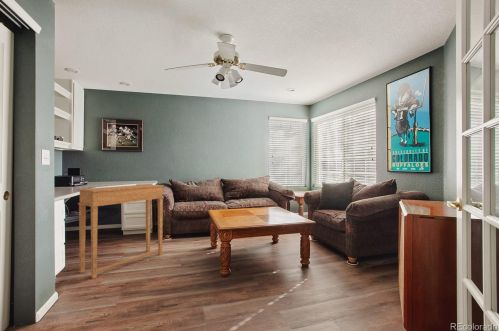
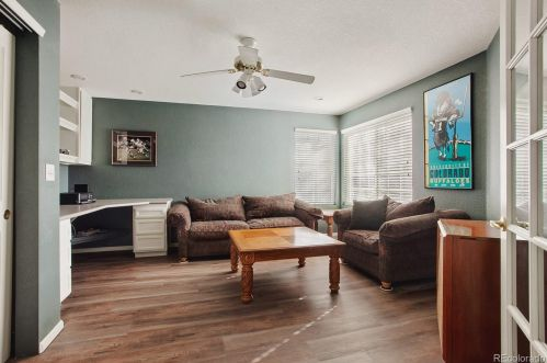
- side table [77,183,165,280]
